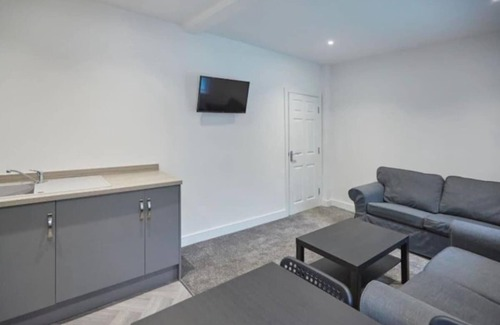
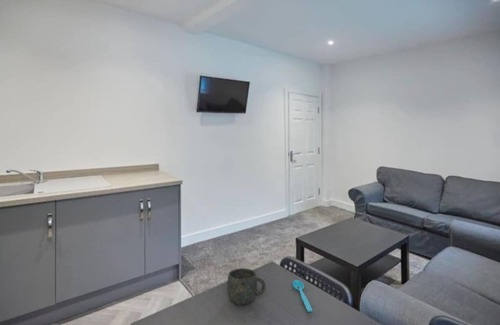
+ mug [226,267,267,306]
+ spoon [292,279,313,313]
